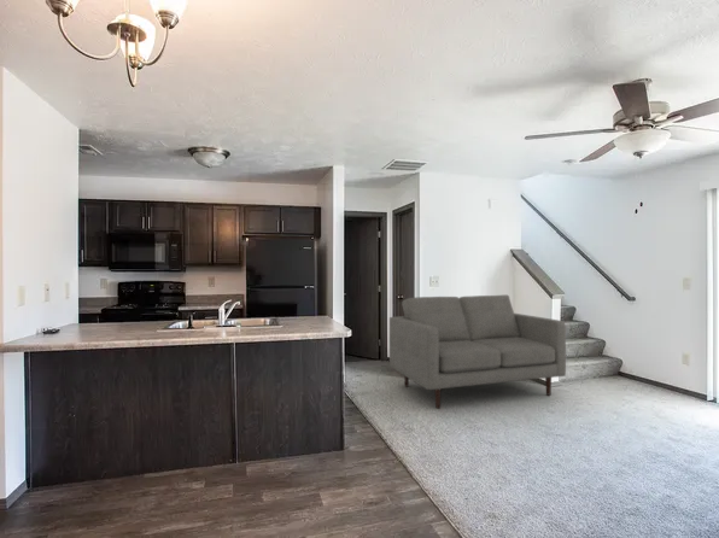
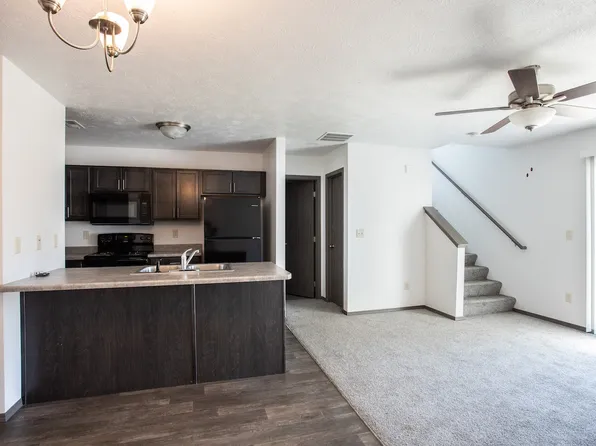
- sofa [388,294,567,410]
